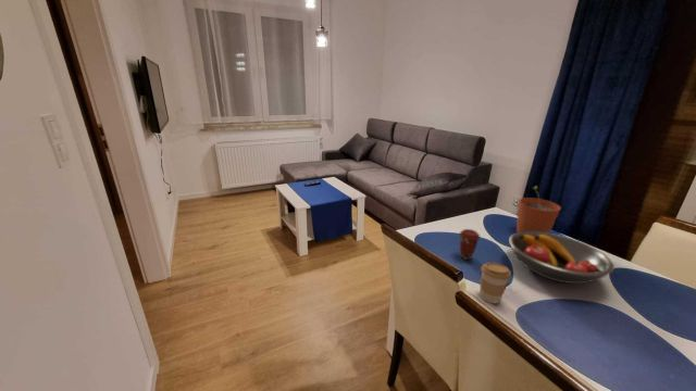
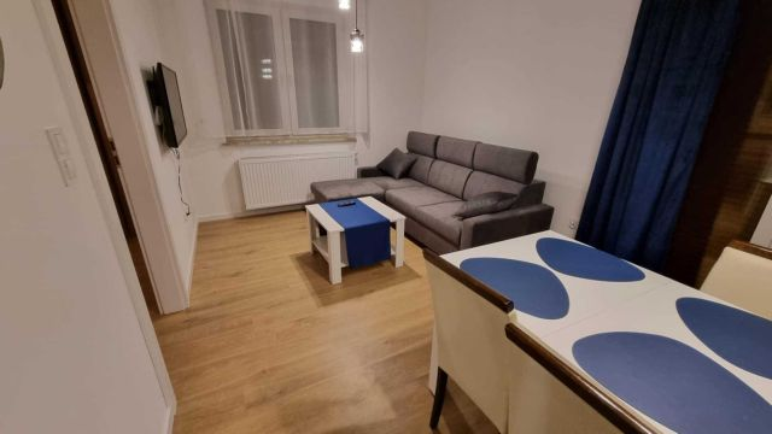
- coffee cup [478,262,512,304]
- plant pot [515,185,562,234]
- coffee cup [459,228,482,261]
- fruit bowl [508,231,616,285]
